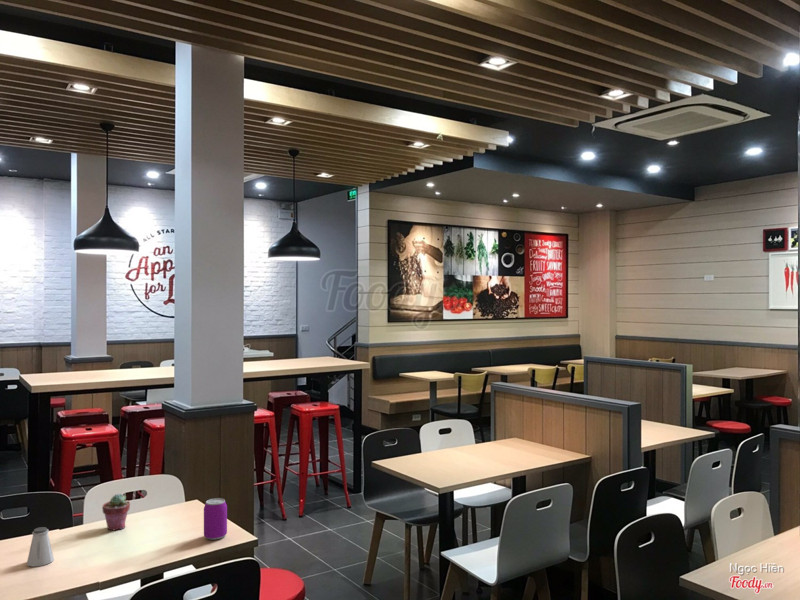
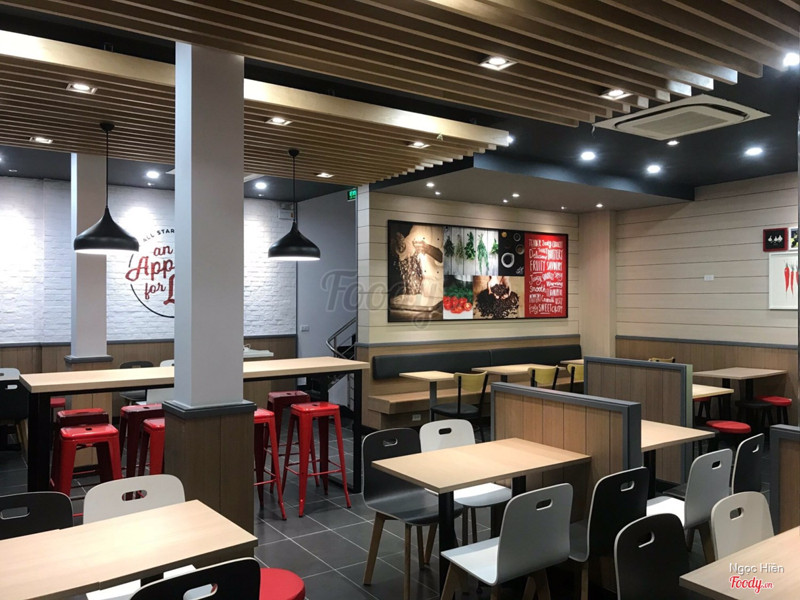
- potted succulent [101,493,131,531]
- saltshaker [26,526,55,568]
- beverage can [203,497,228,541]
